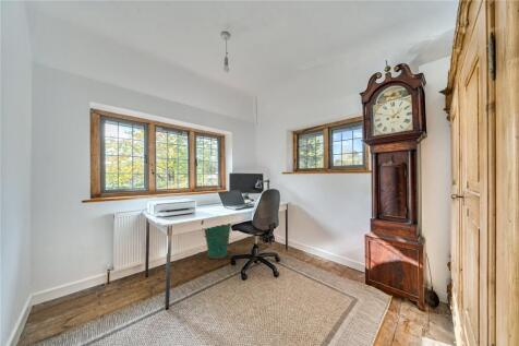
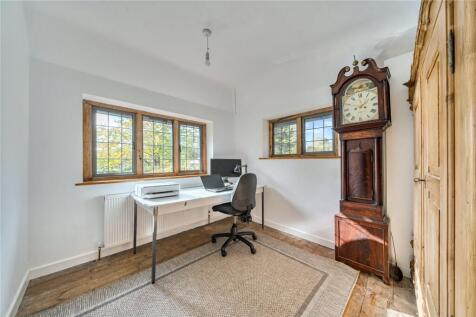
- trash can [202,223,232,260]
